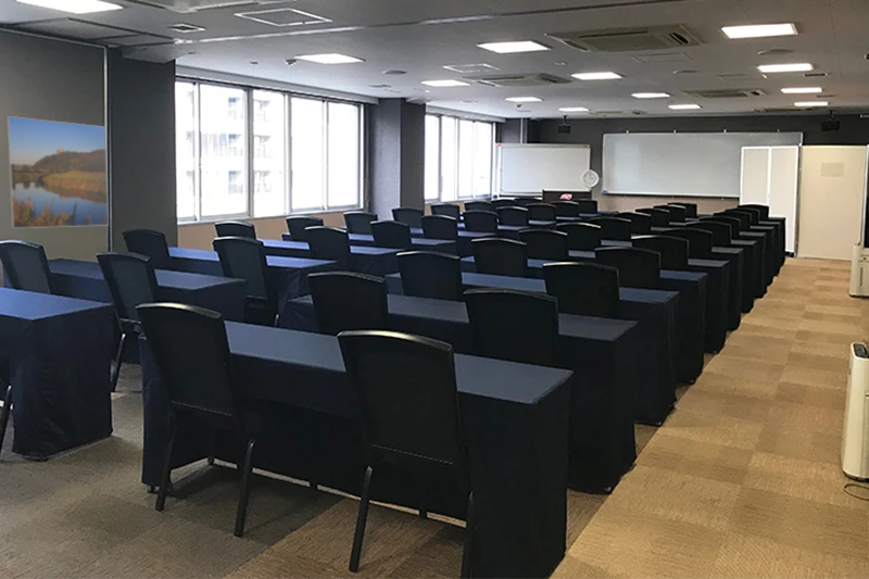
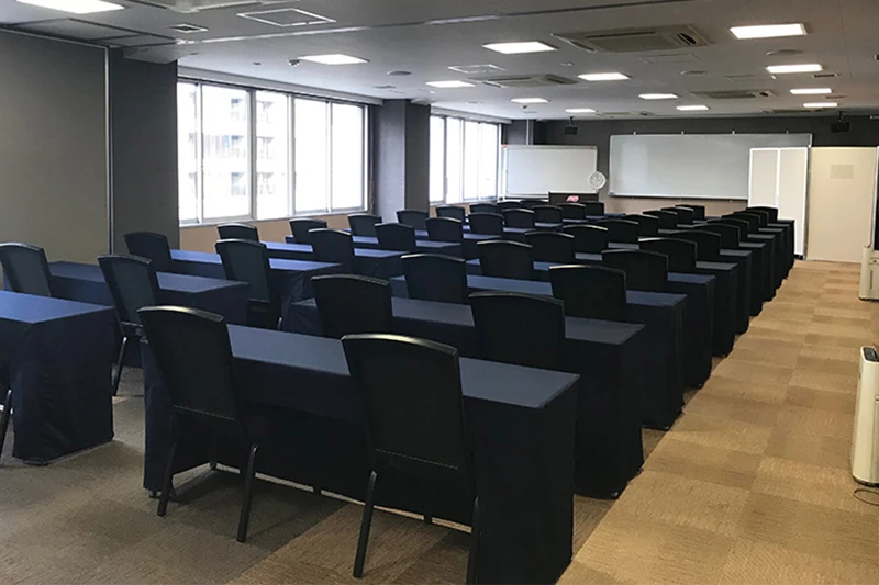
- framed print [5,115,110,229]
